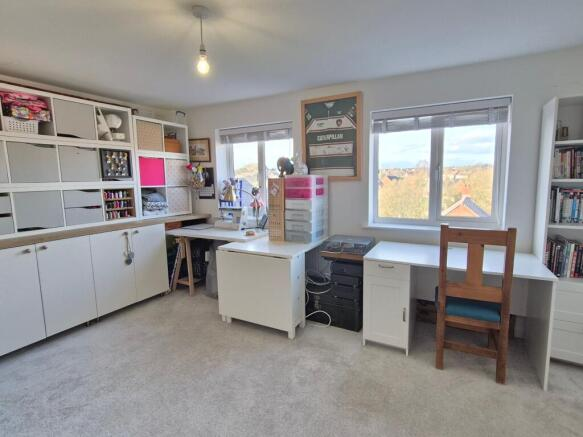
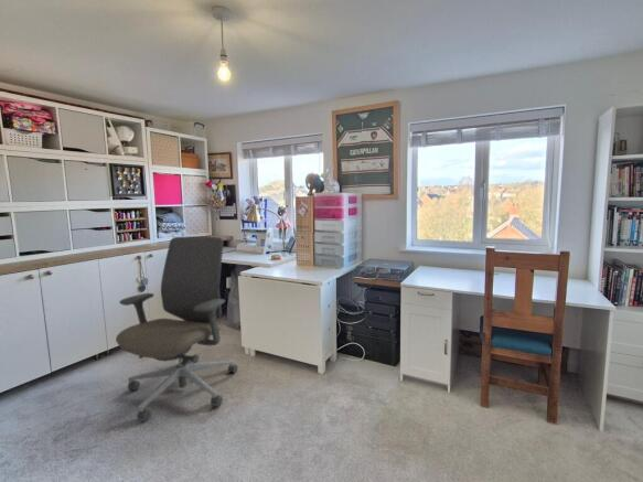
+ office chair [115,235,239,422]
